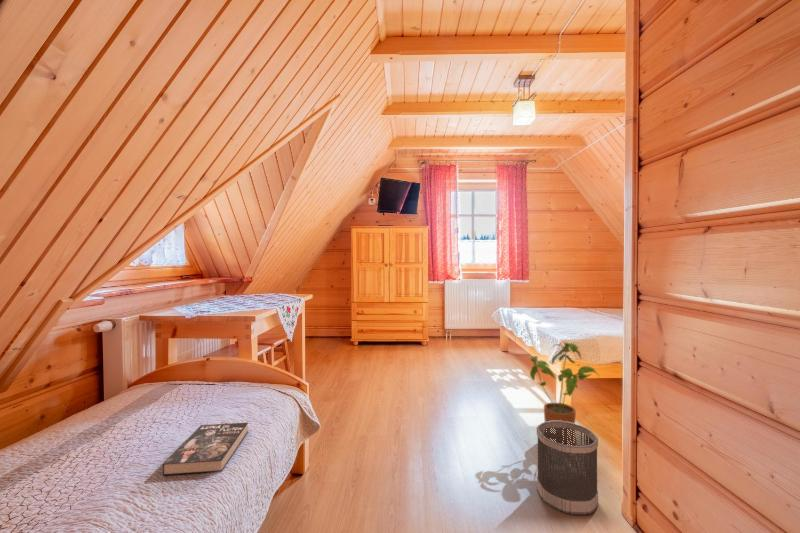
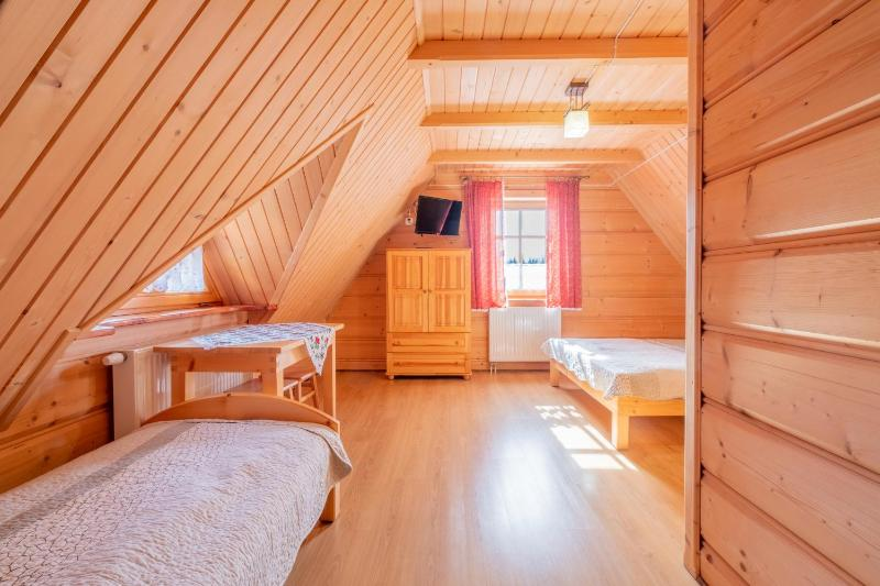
- house plant [529,342,601,446]
- wastebasket [536,421,599,516]
- book [162,422,249,476]
